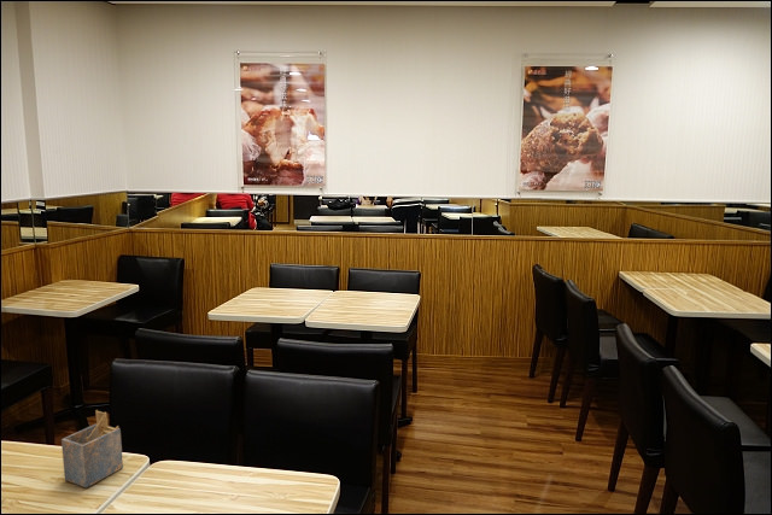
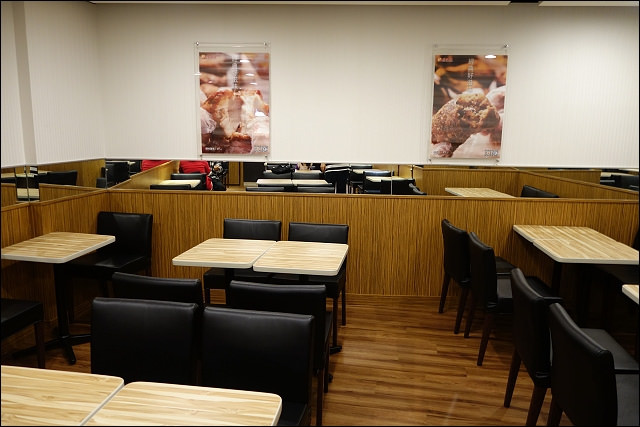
- napkin holder [60,409,124,488]
